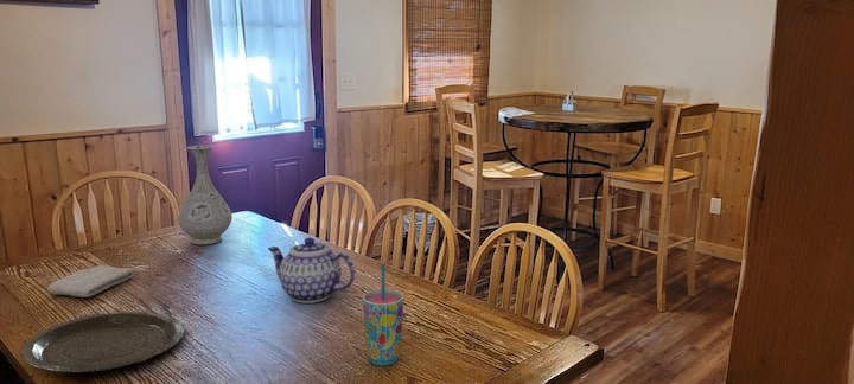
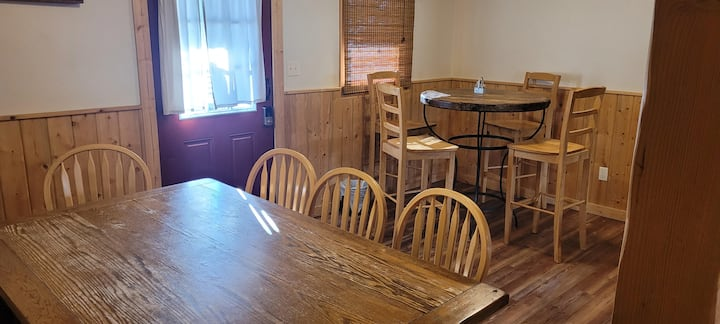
- cup [362,263,404,366]
- washcloth [46,264,135,299]
- vase [177,143,234,245]
- teapot [267,236,356,303]
- plate [19,311,185,375]
